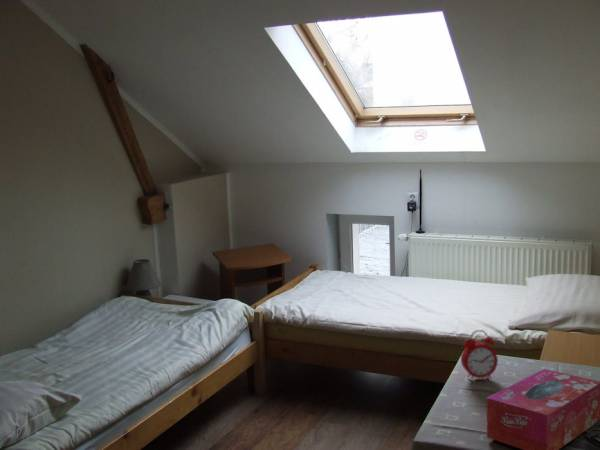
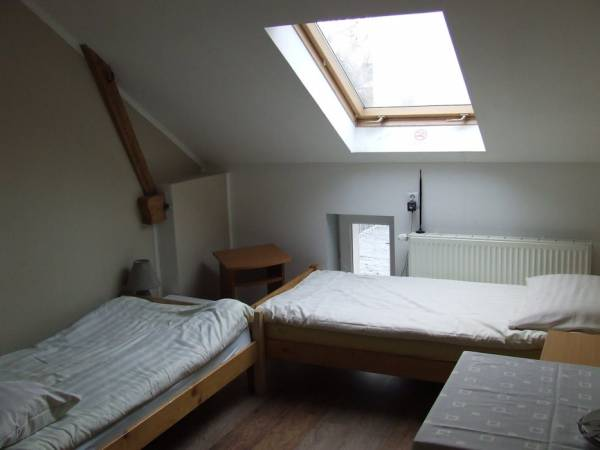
- alarm clock [460,329,499,382]
- tissue box [486,368,600,450]
